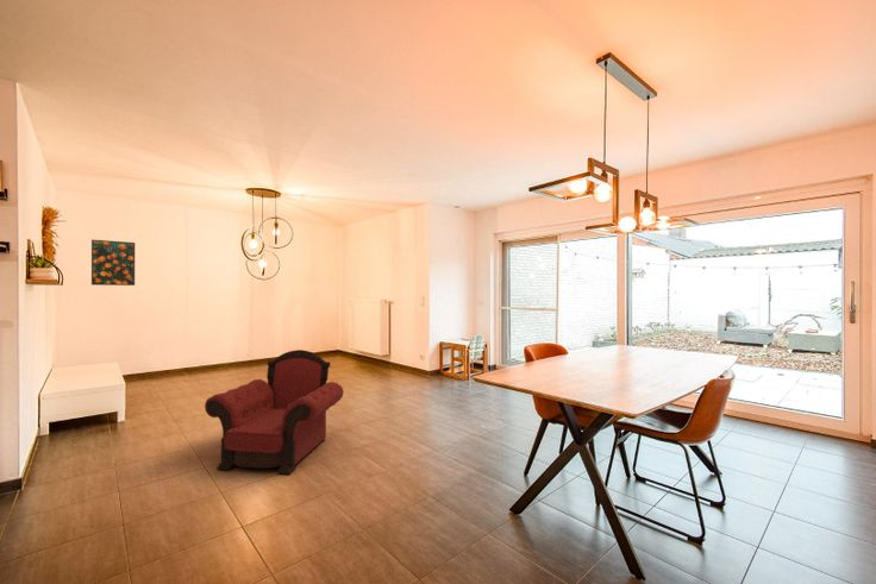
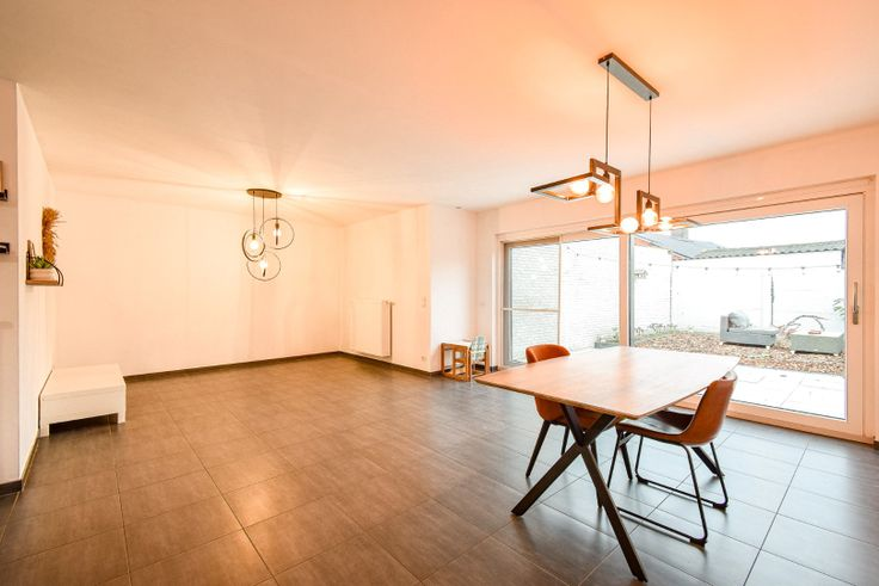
- armchair [204,348,345,476]
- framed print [90,238,136,287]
